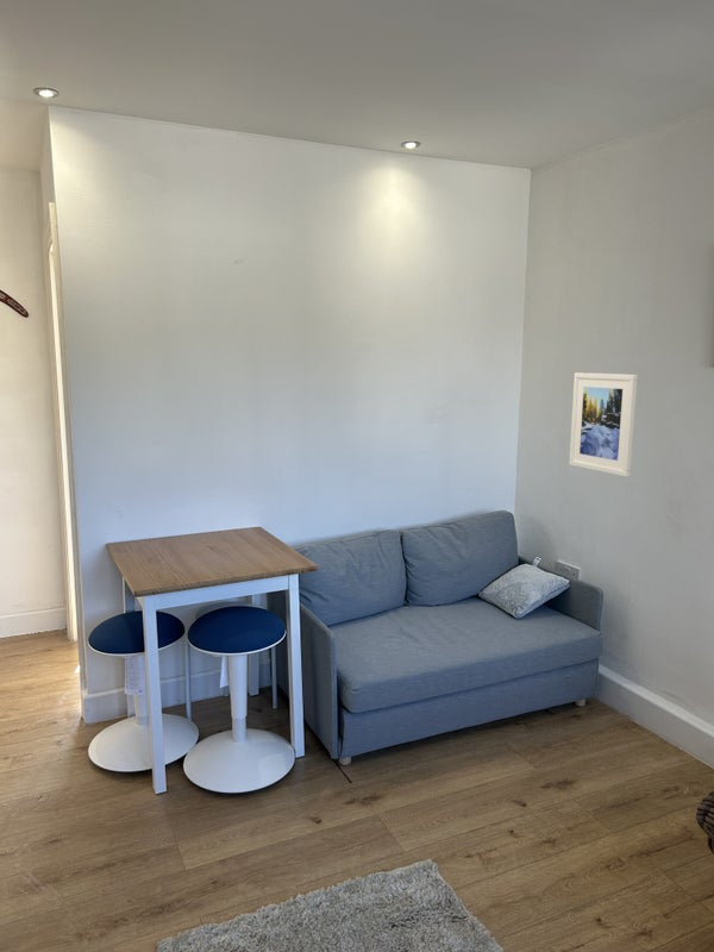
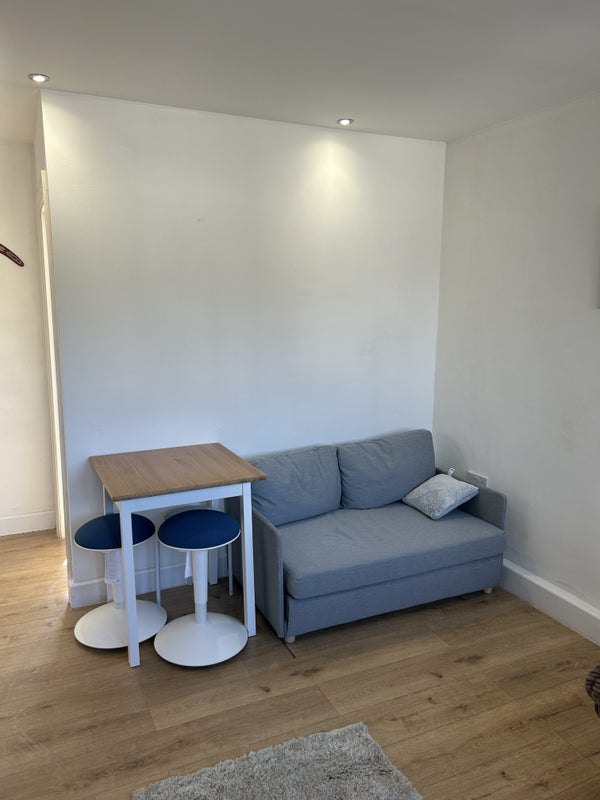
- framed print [568,371,639,478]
